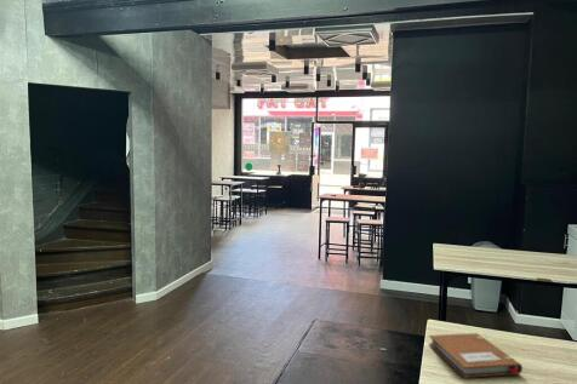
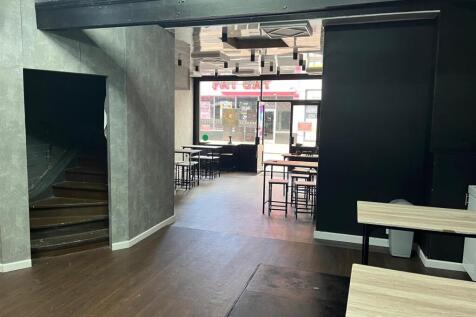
- notebook [428,332,524,379]
